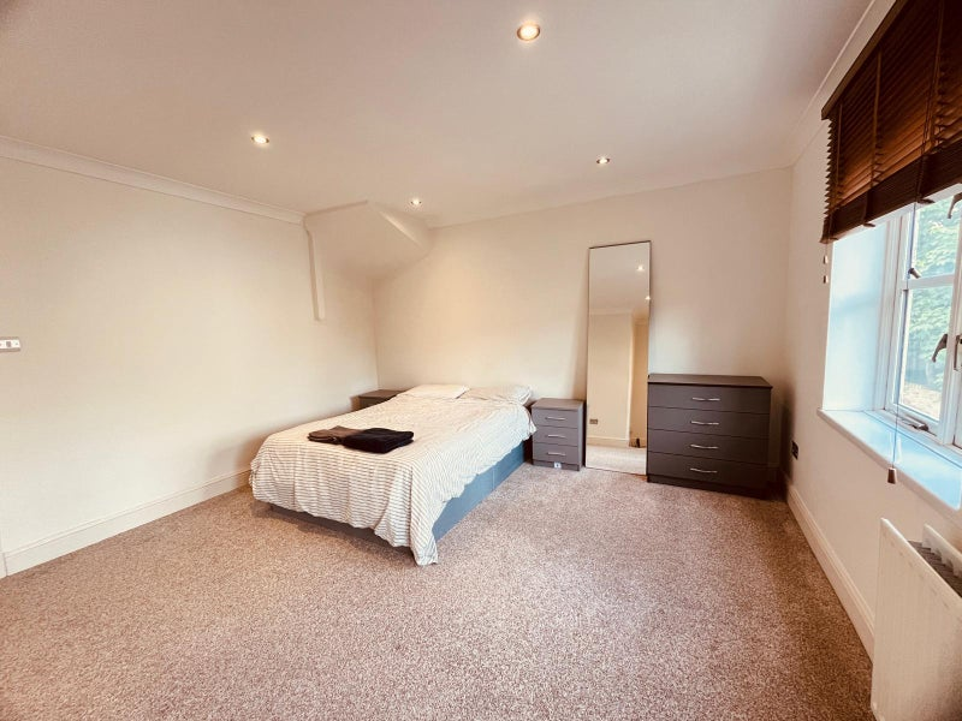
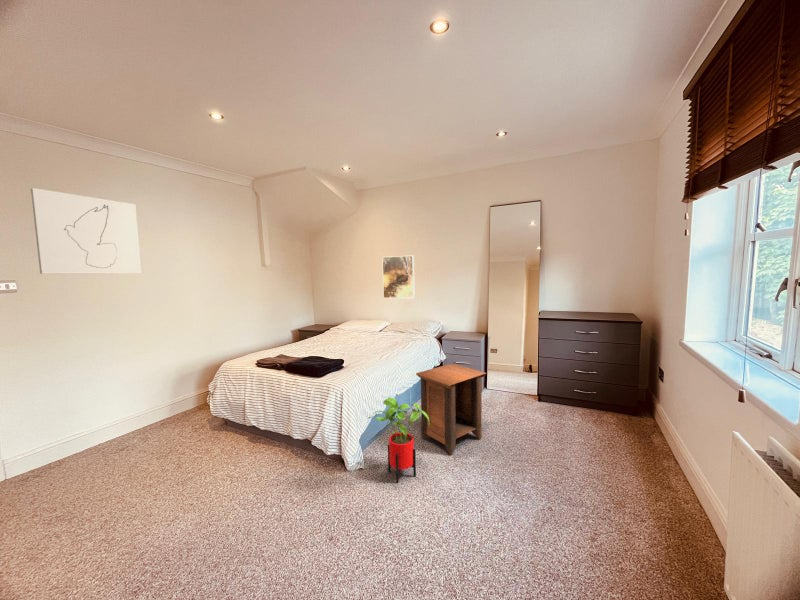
+ wall art [30,187,142,275]
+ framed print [381,254,416,299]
+ house plant [372,397,429,484]
+ nightstand [415,363,487,456]
